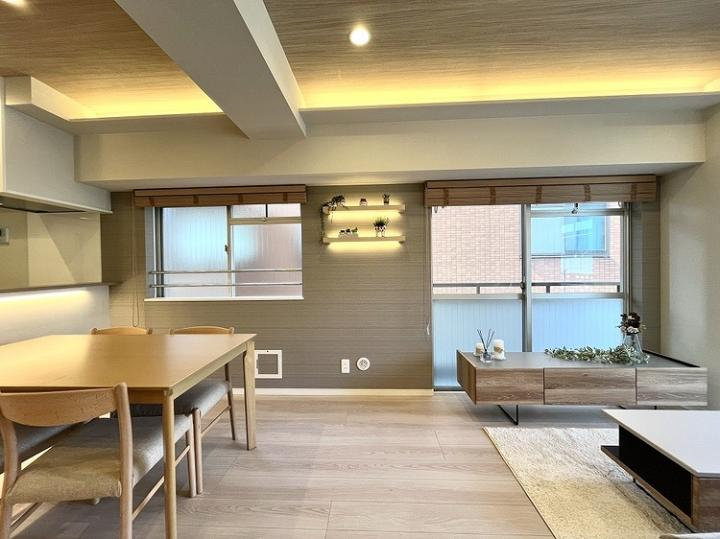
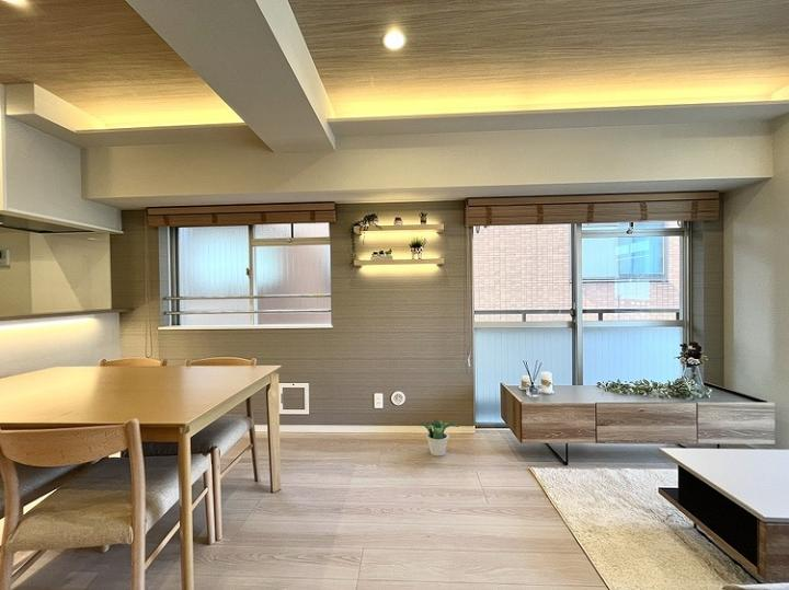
+ potted plant [418,418,460,458]
